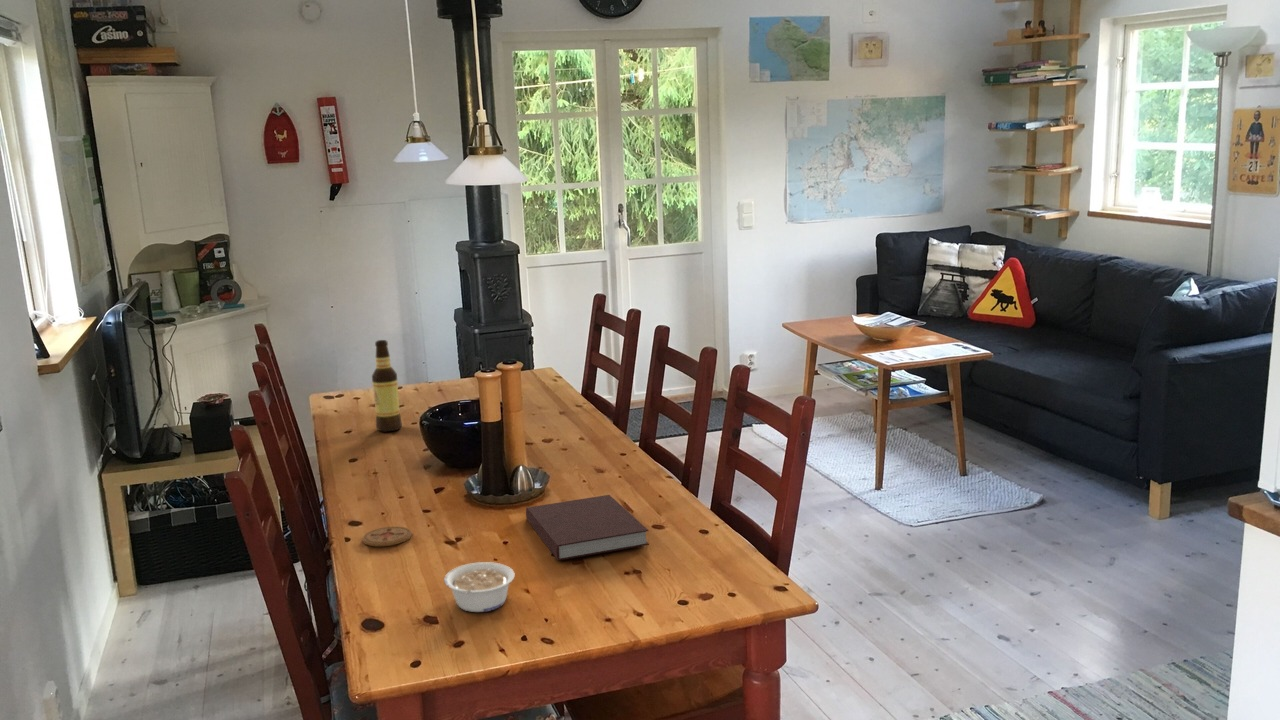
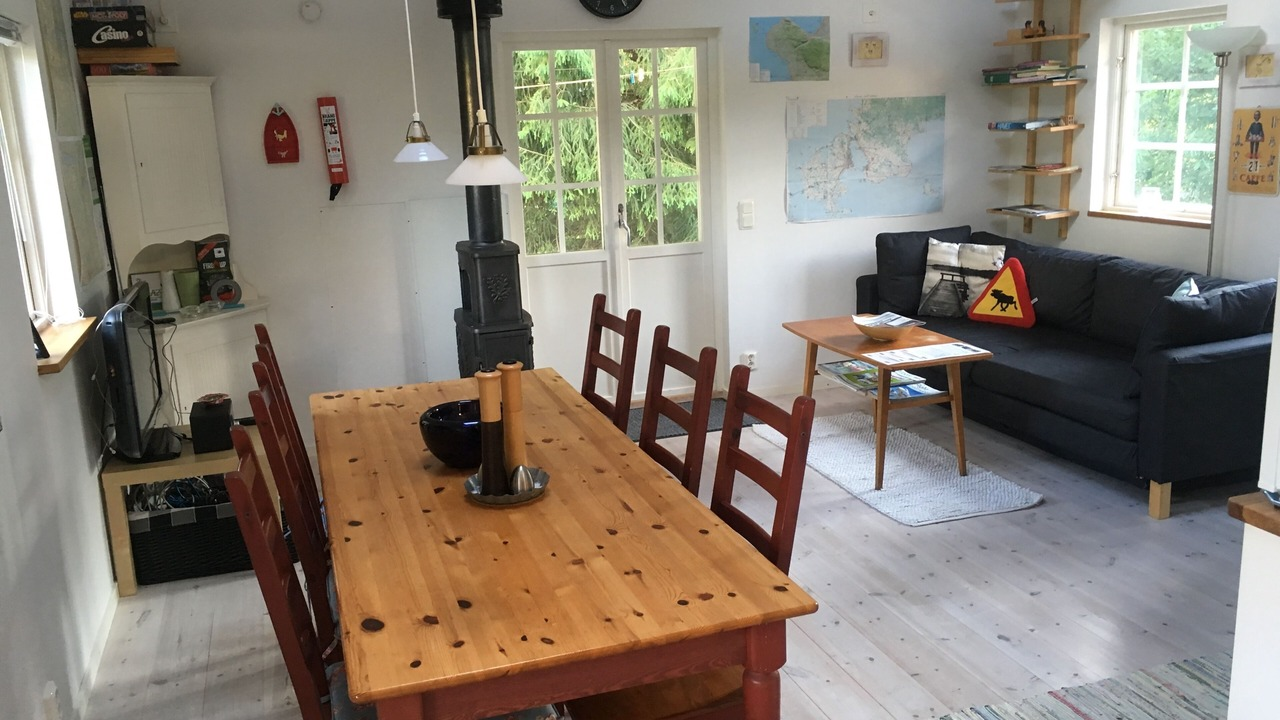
- coaster [361,526,413,547]
- bottle [371,339,403,432]
- notebook [525,494,650,561]
- legume [443,561,515,613]
